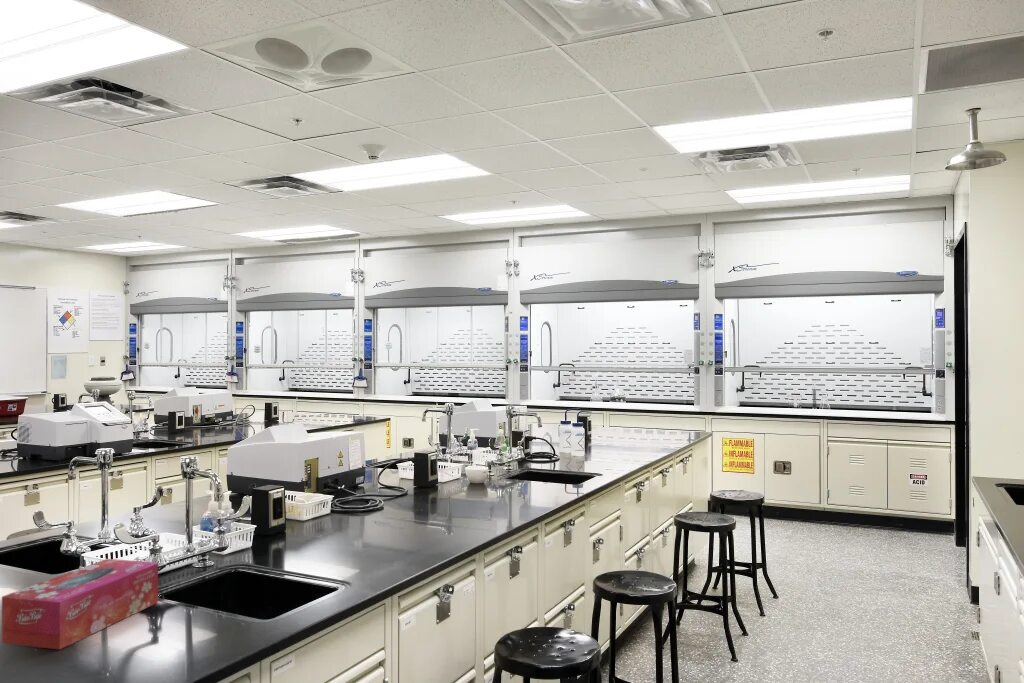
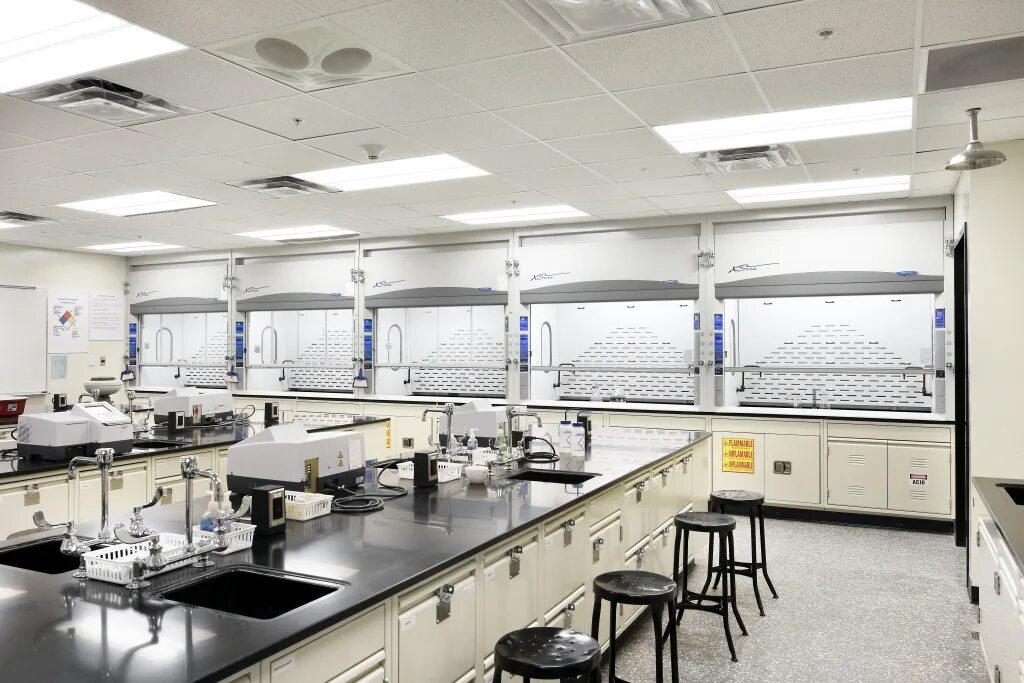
- tissue box [0,558,159,651]
